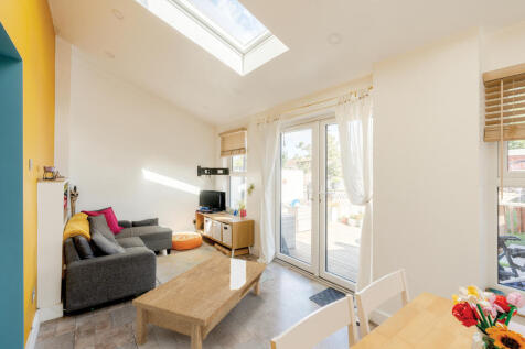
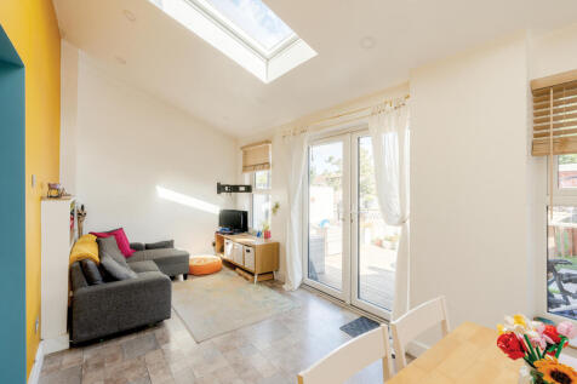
- coffee table [131,254,268,349]
